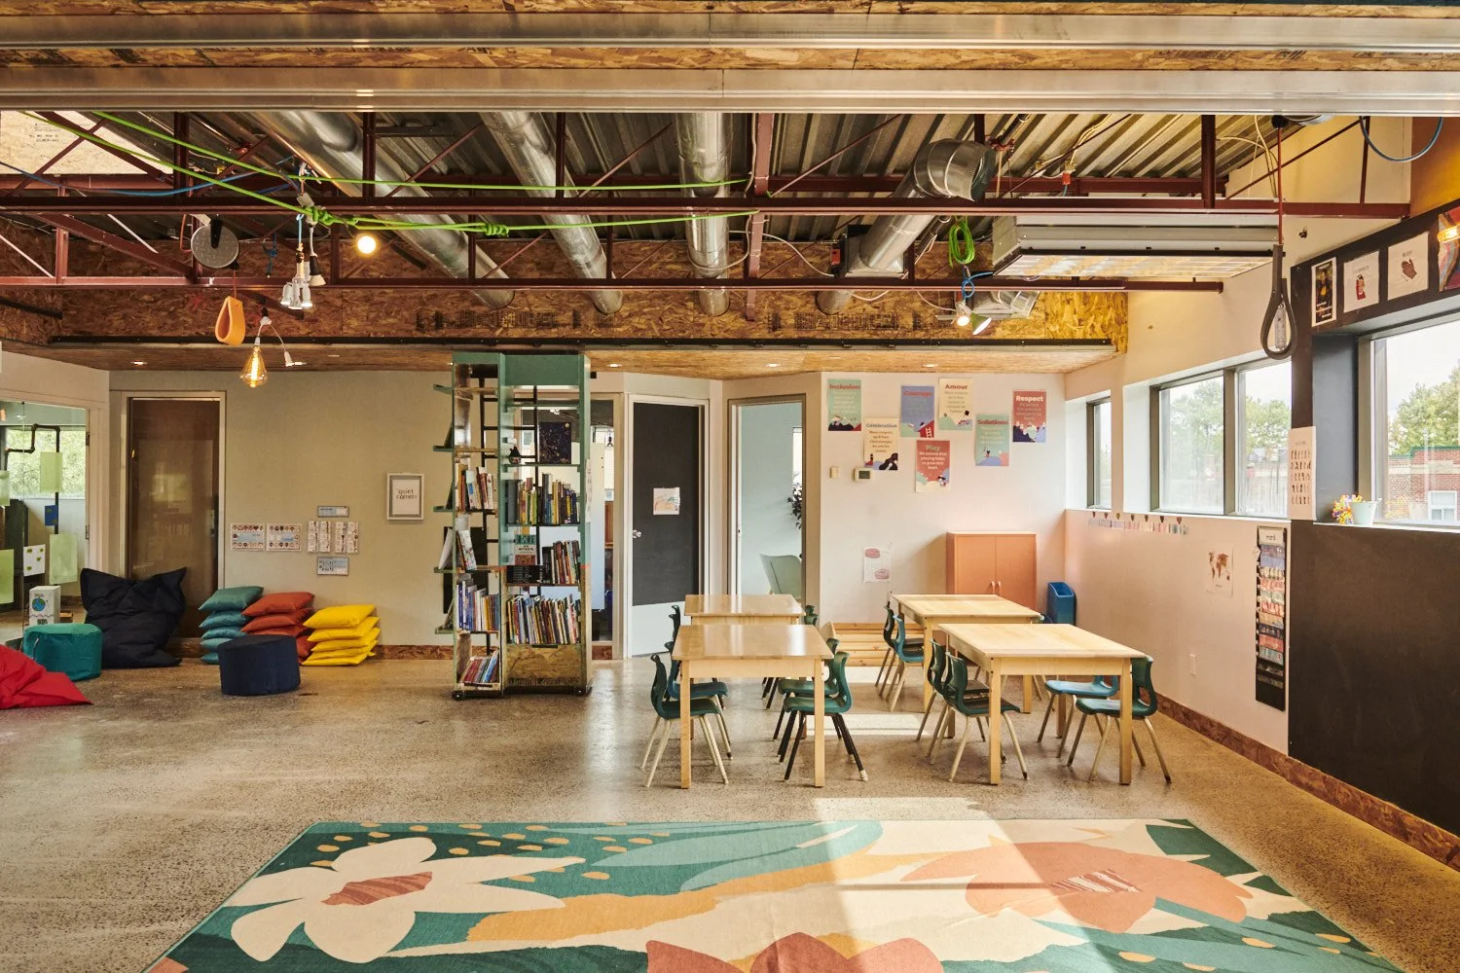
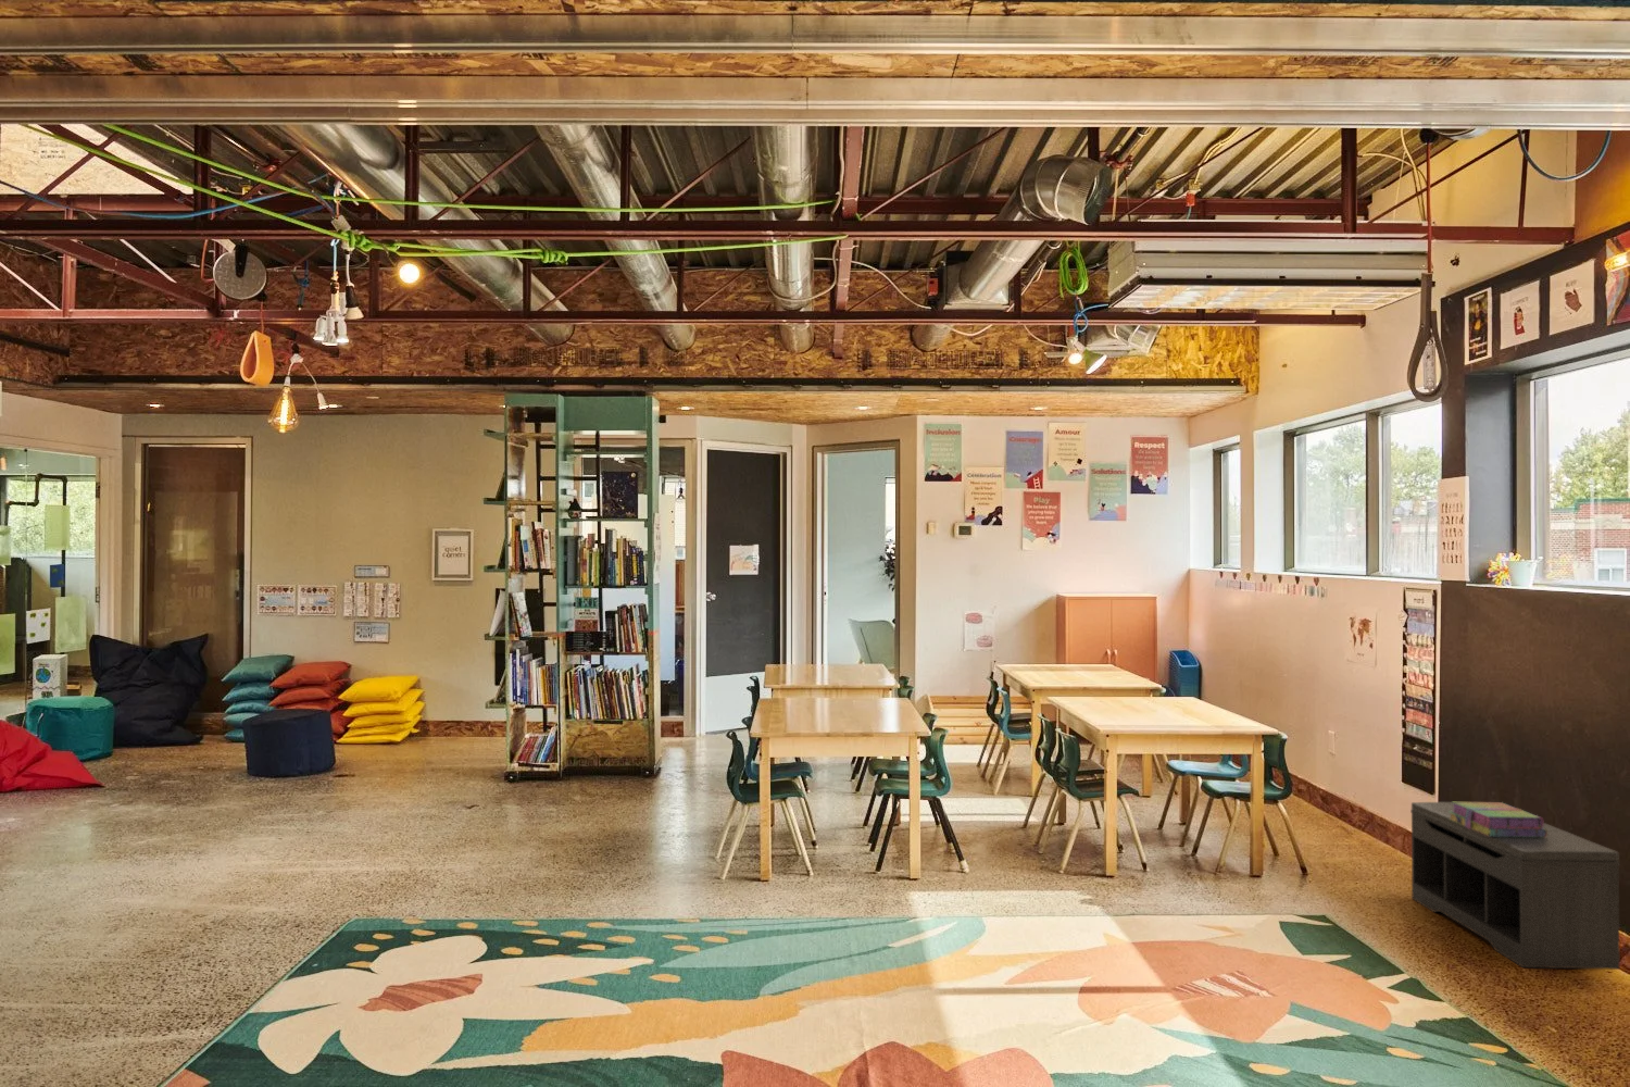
+ stack of books [1448,801,1548,837]
+ bench [1409,801,1622,971]
